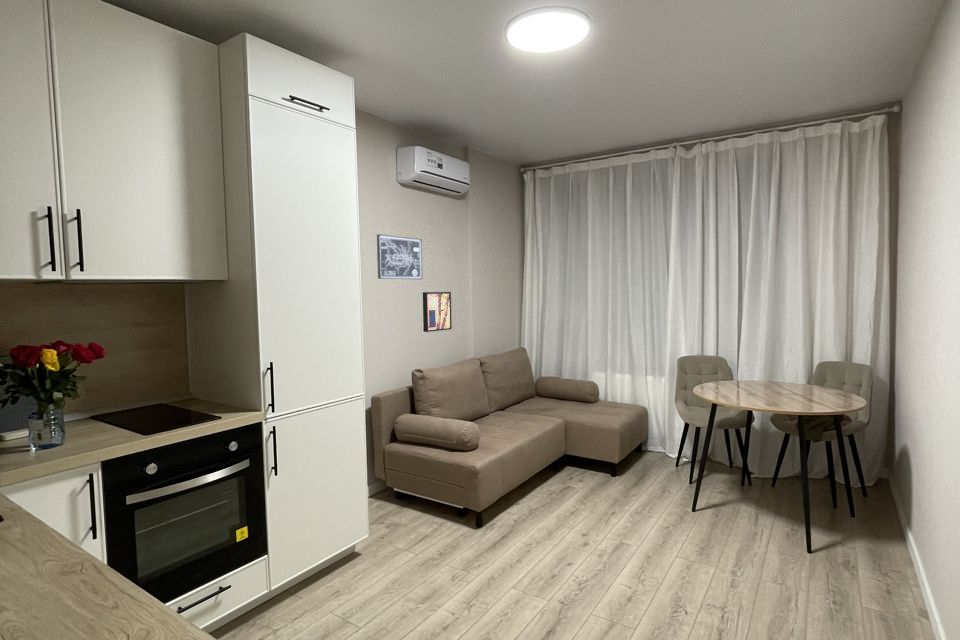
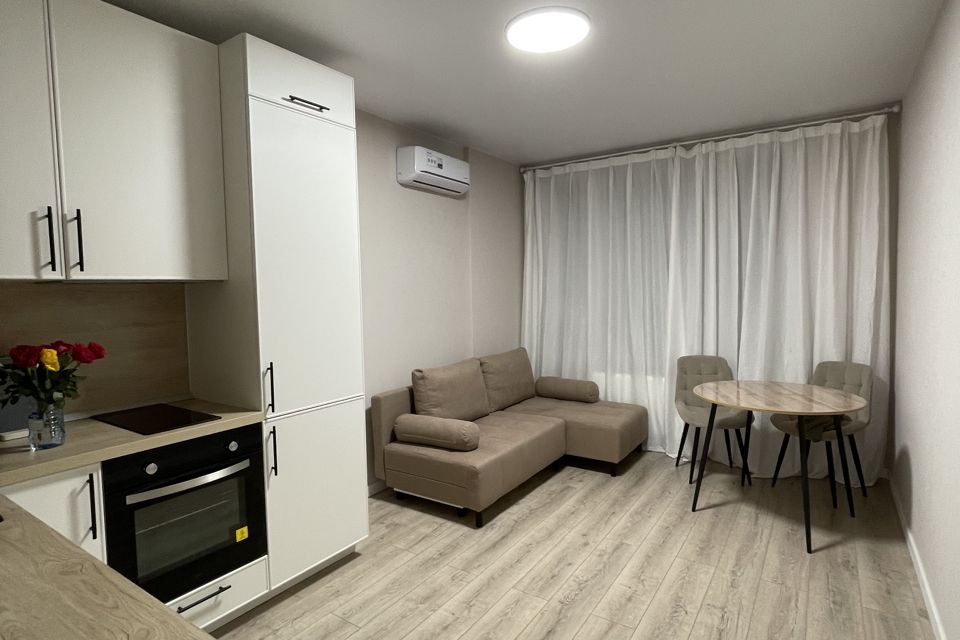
- wall art [422,291,453,333]
- wall art [376,233,424,280]
